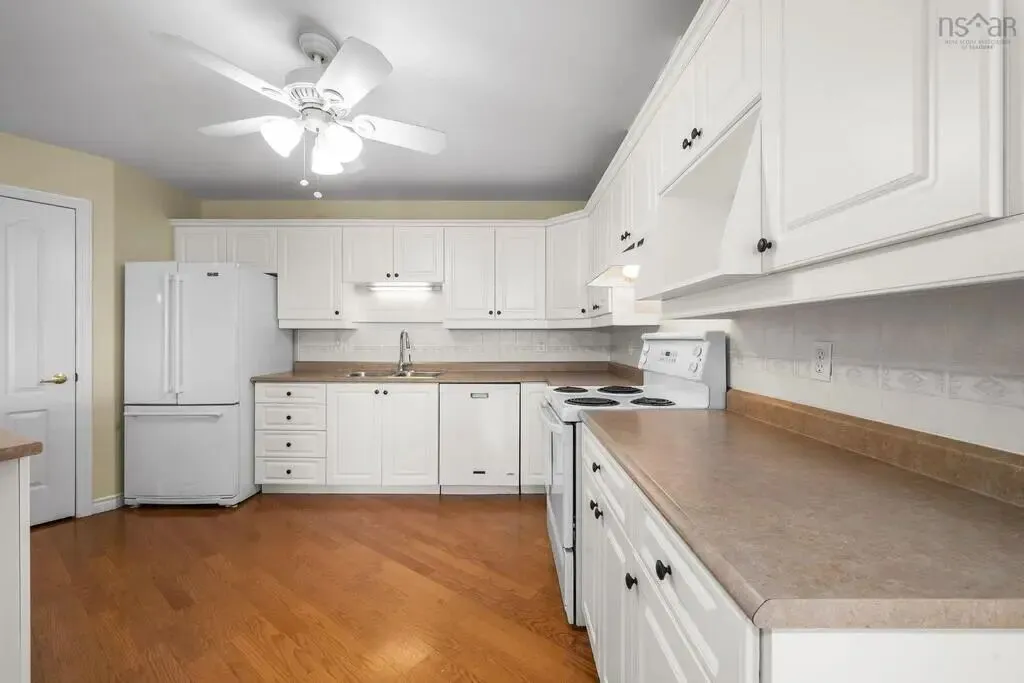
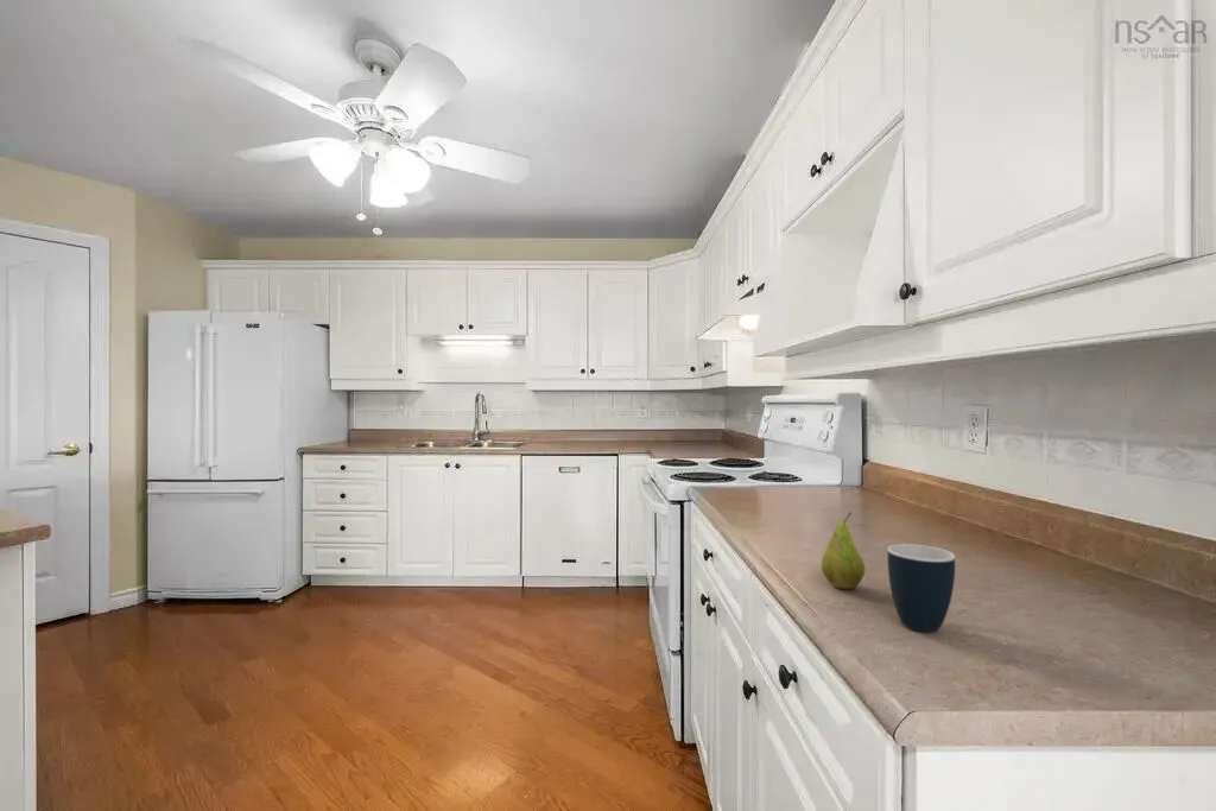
+ mug [886,543,956,633]
+ fruit [821,511,866,590]
